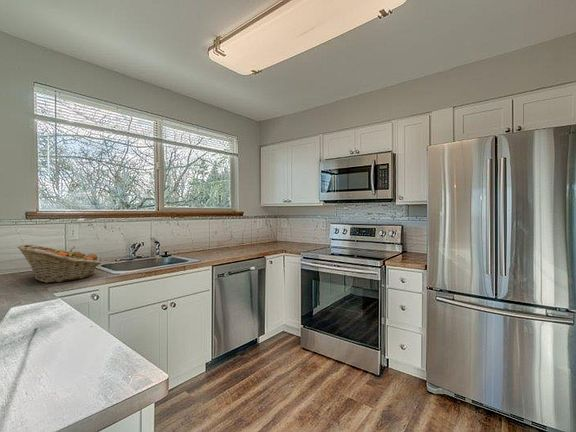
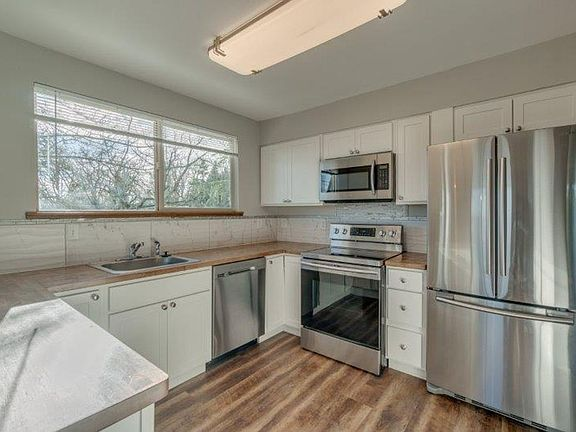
- fruit basket [17,244,102,284]
